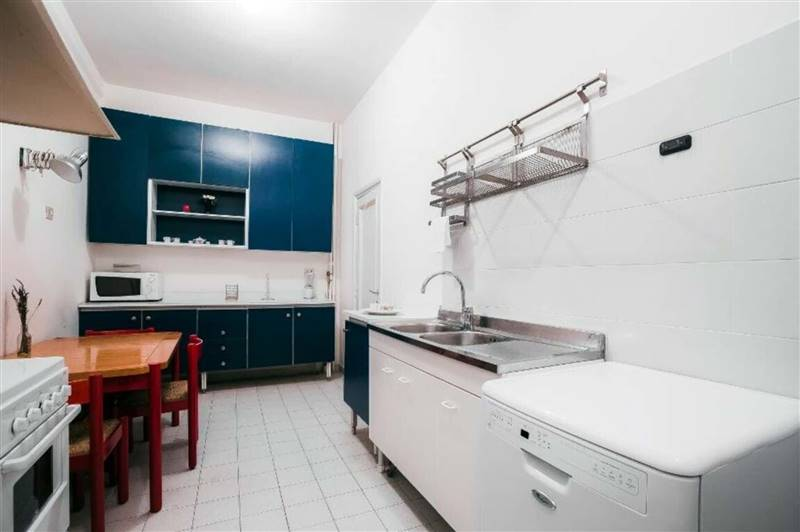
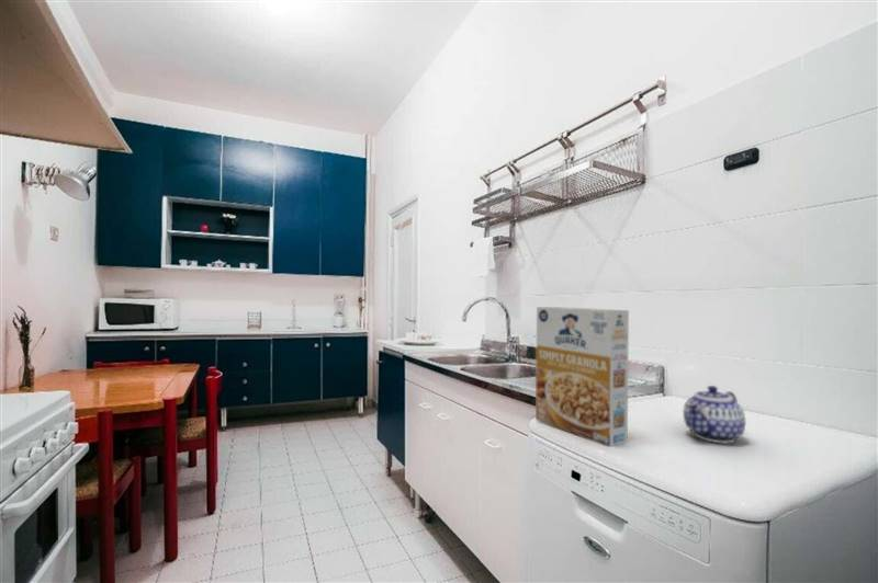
+ teapot [682,385,746,444]
+ cereal box [534,306,630,448]
